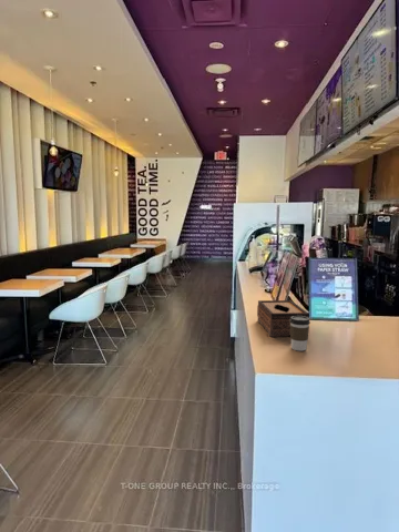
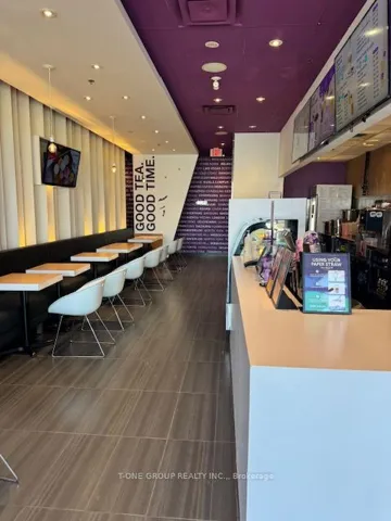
- coffee cup [289,316,311,352]
- tissue box [256,299,309,338]
